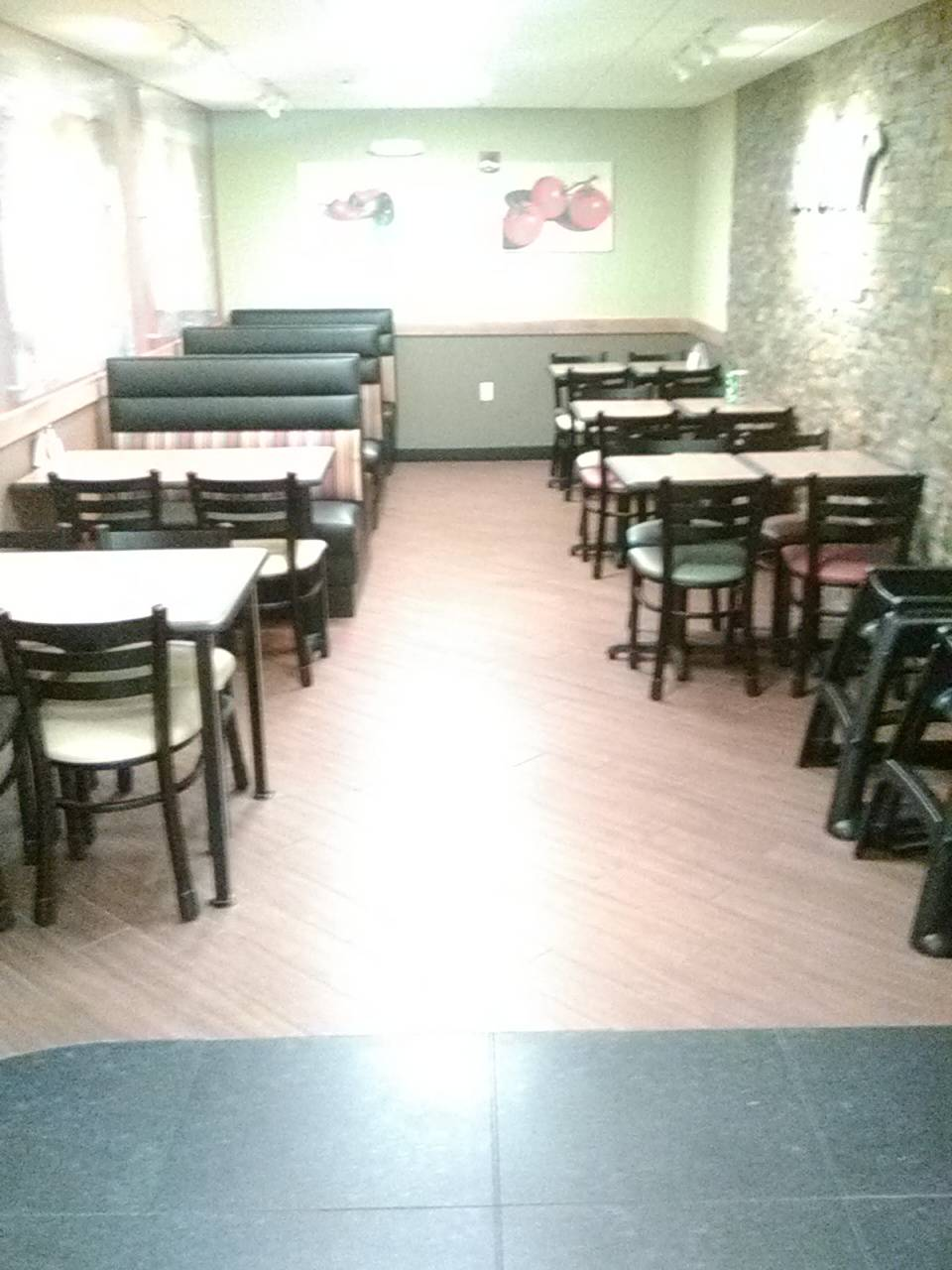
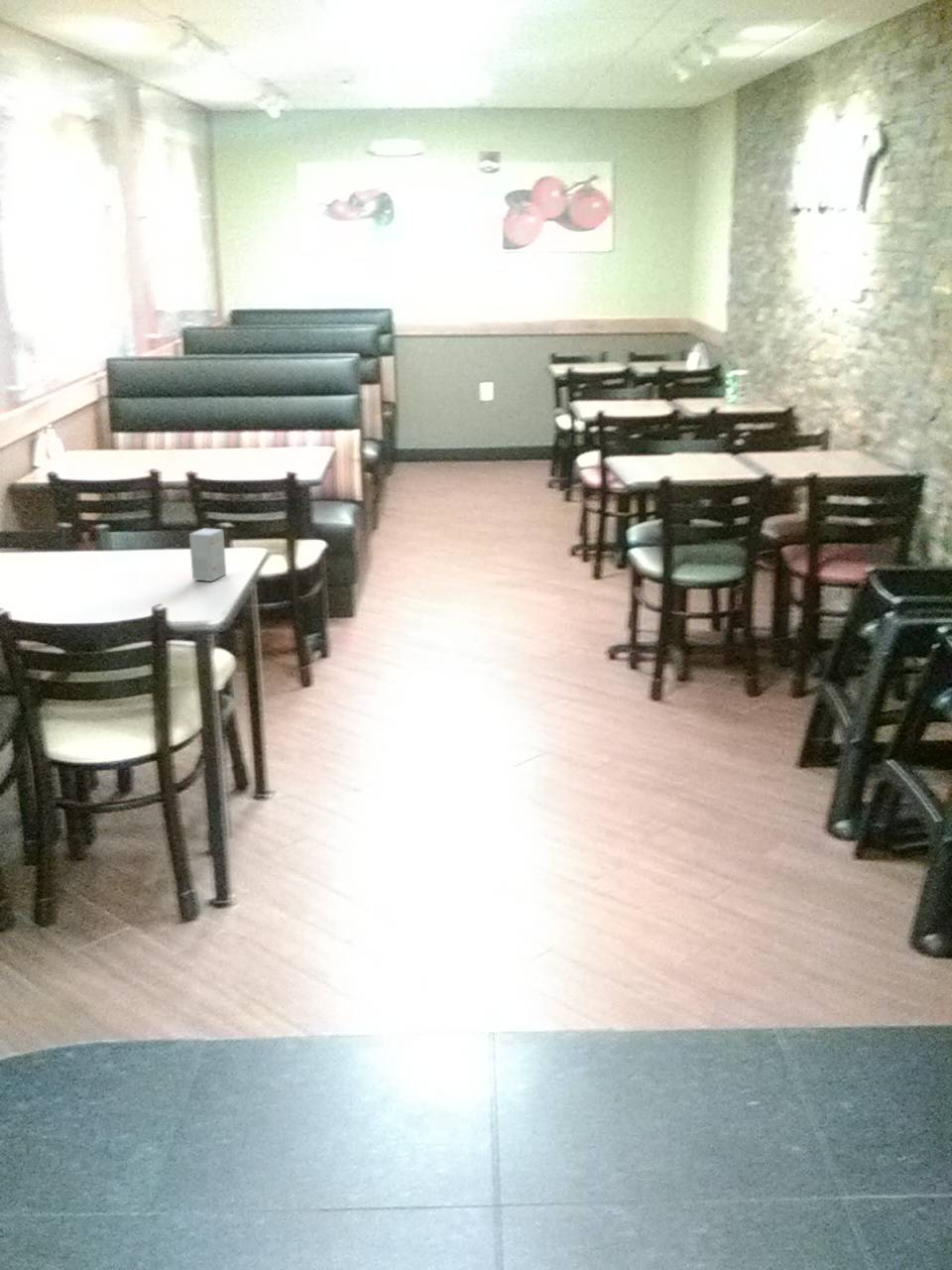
+ small box [188,527,227,582]
